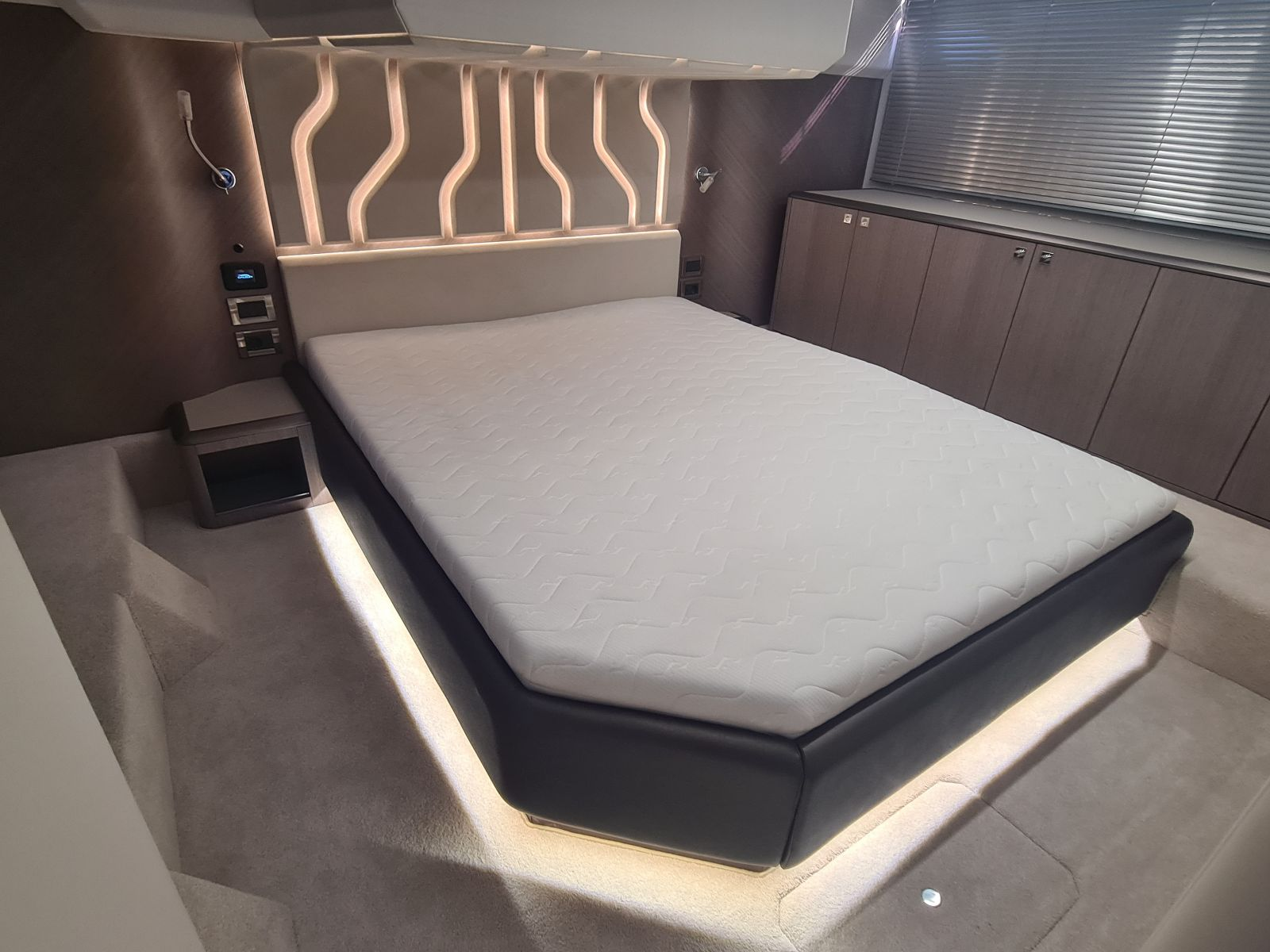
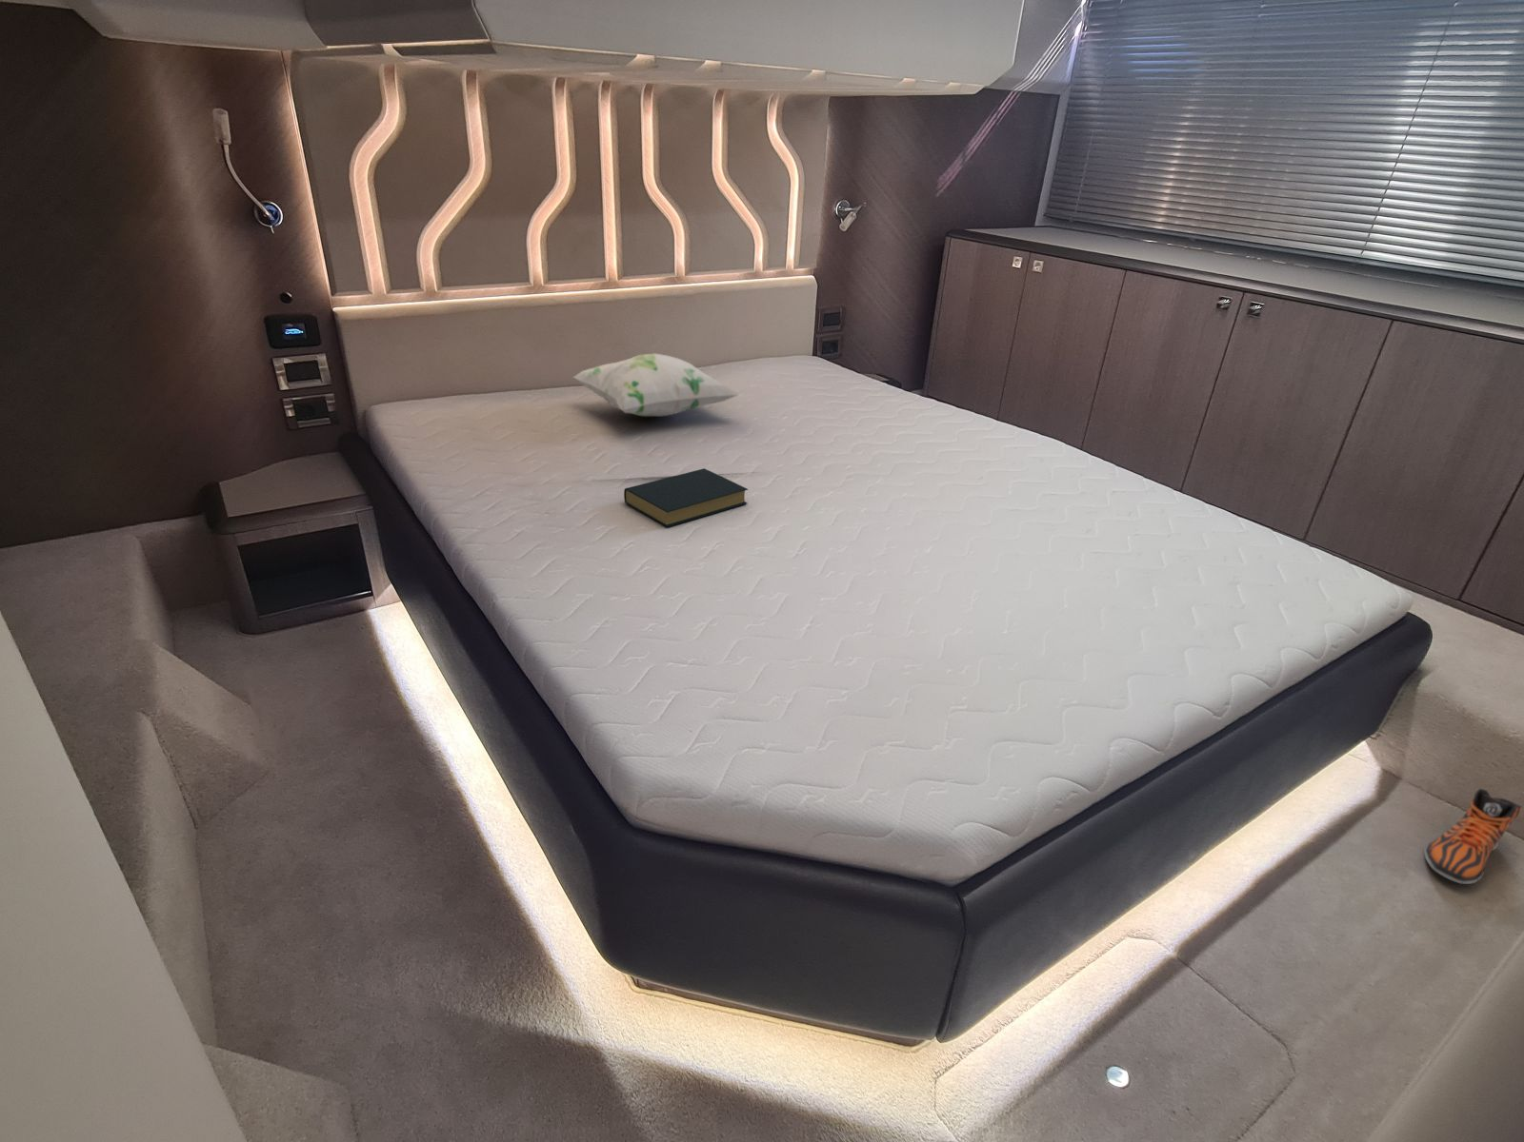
+ sneaker [1423,788,1523,885]
+ decorative pillow [572,353,742,417]
+ hardback book [623,468,749,528]
